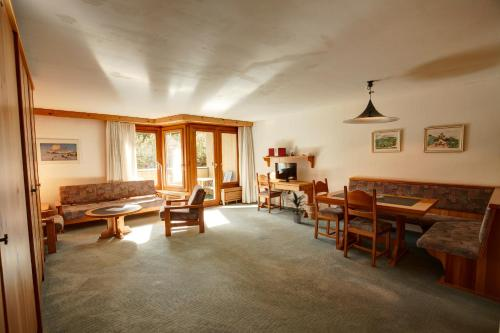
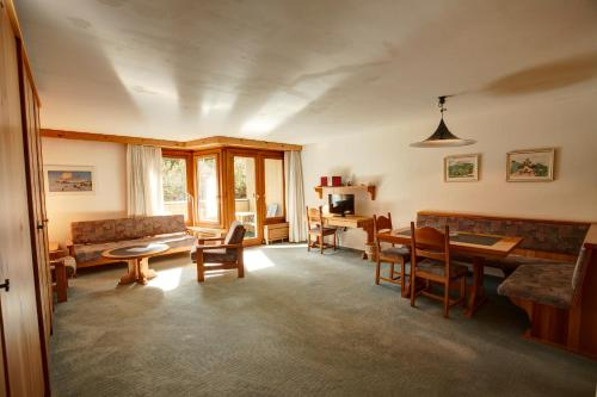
- indoor plant [286,191,309,224]
